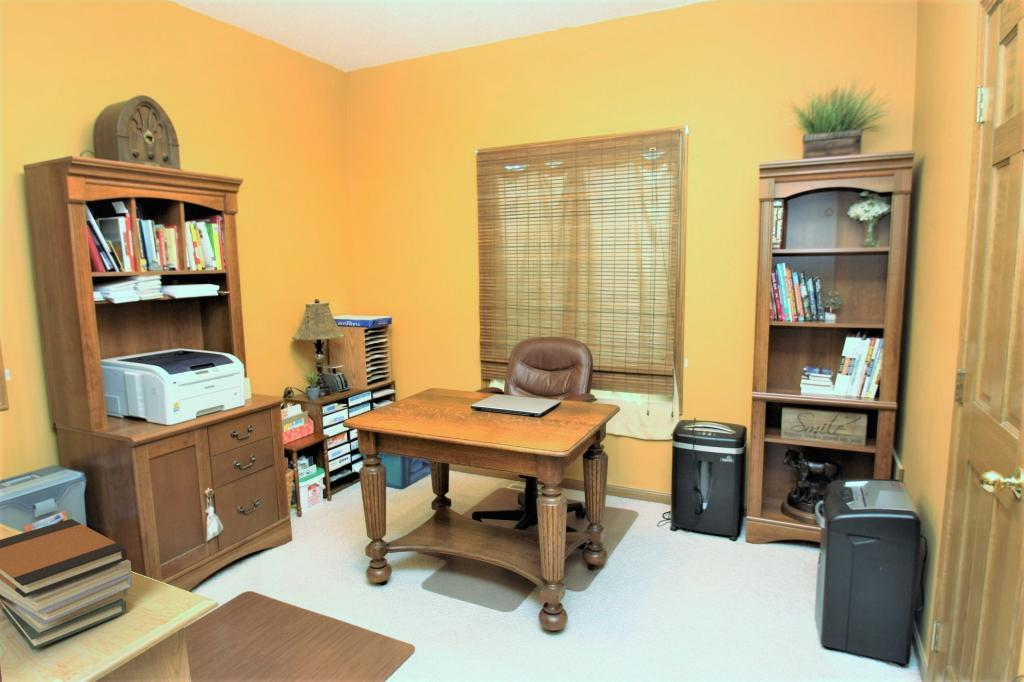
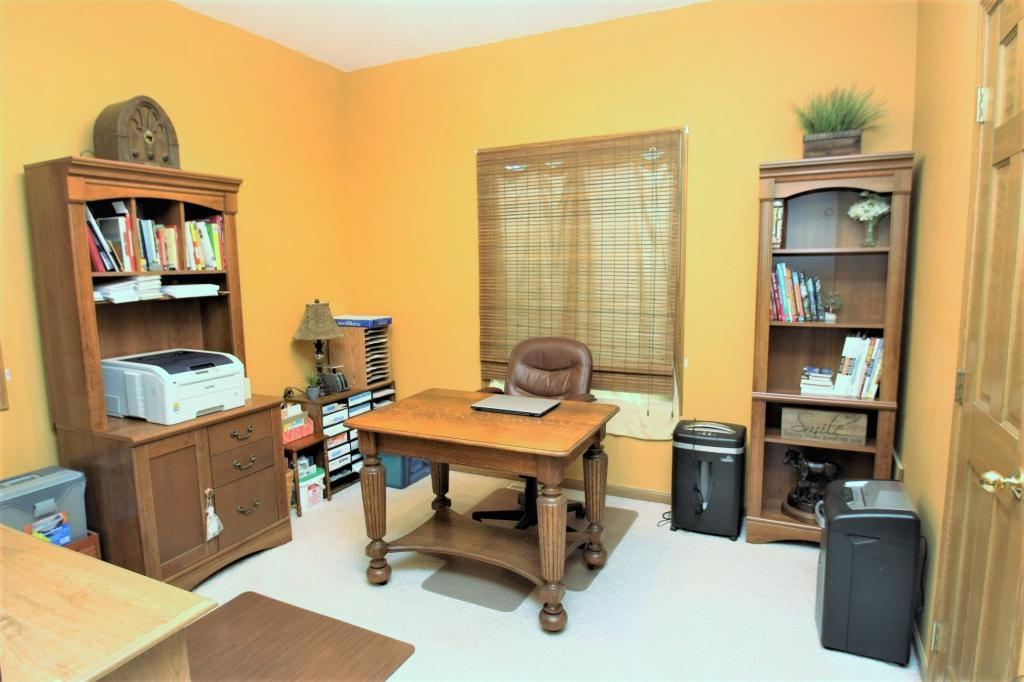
- book stack [0,518,133,651]
